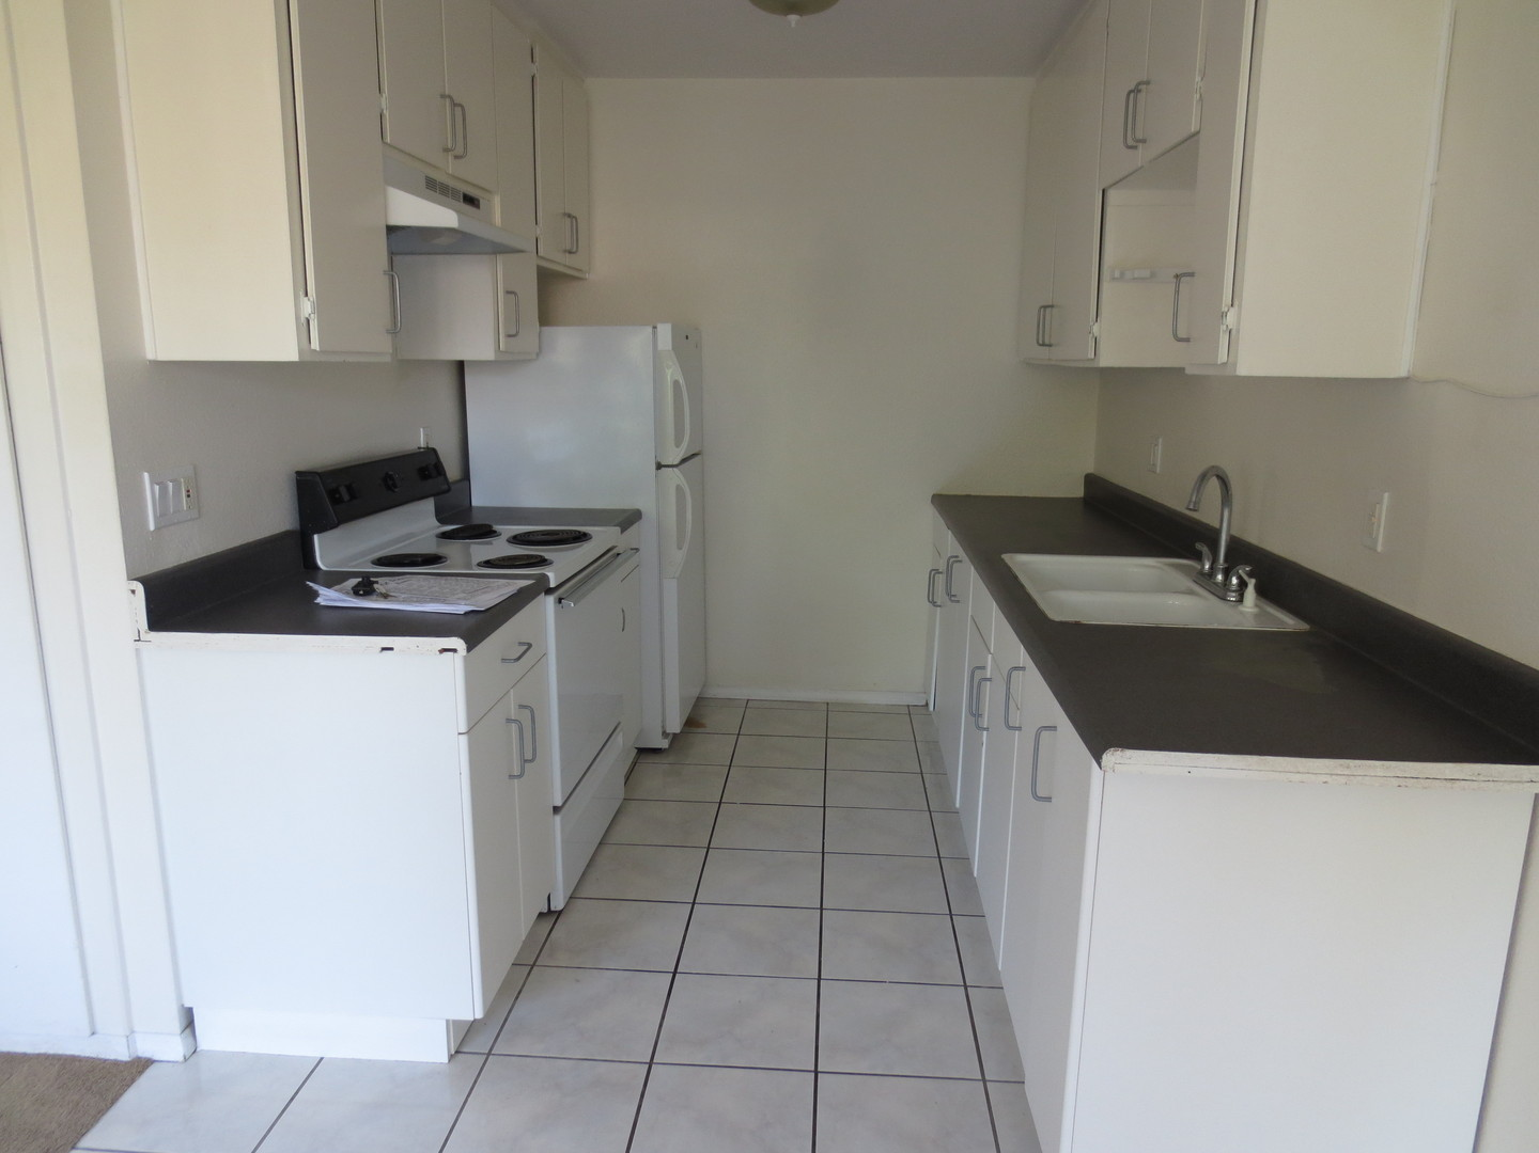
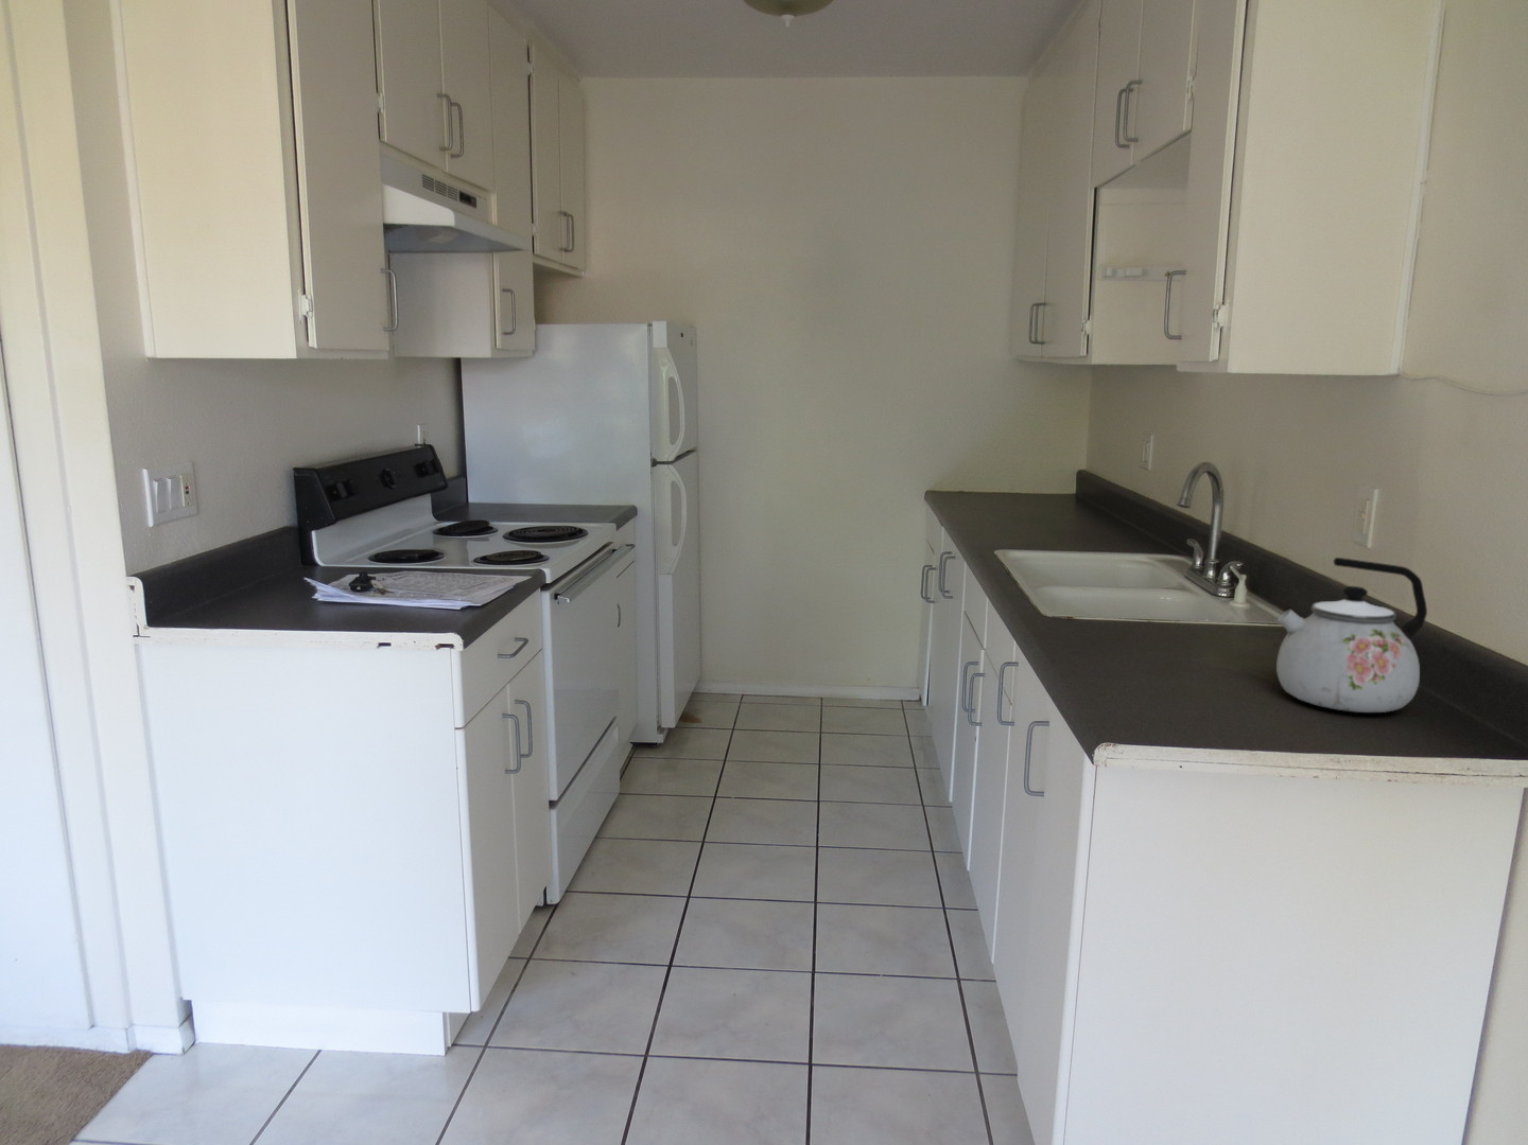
+ kettle [1275,557,1428,713]
